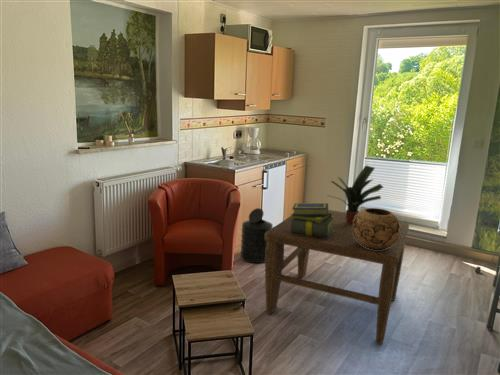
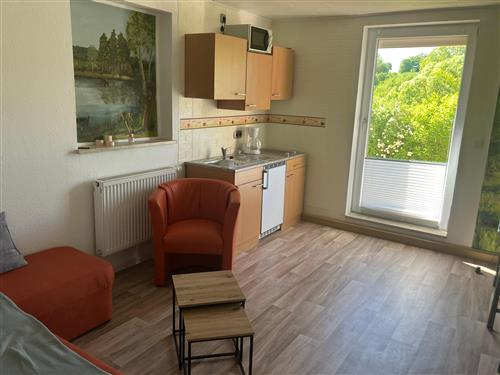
- coffee table [264,209,410,346]
- stack of books [289,202,334,237]
- decorative bowl [352,207,400,250]
- potted plant [326,164,385,225]
- trash can [240,207,274,264]
